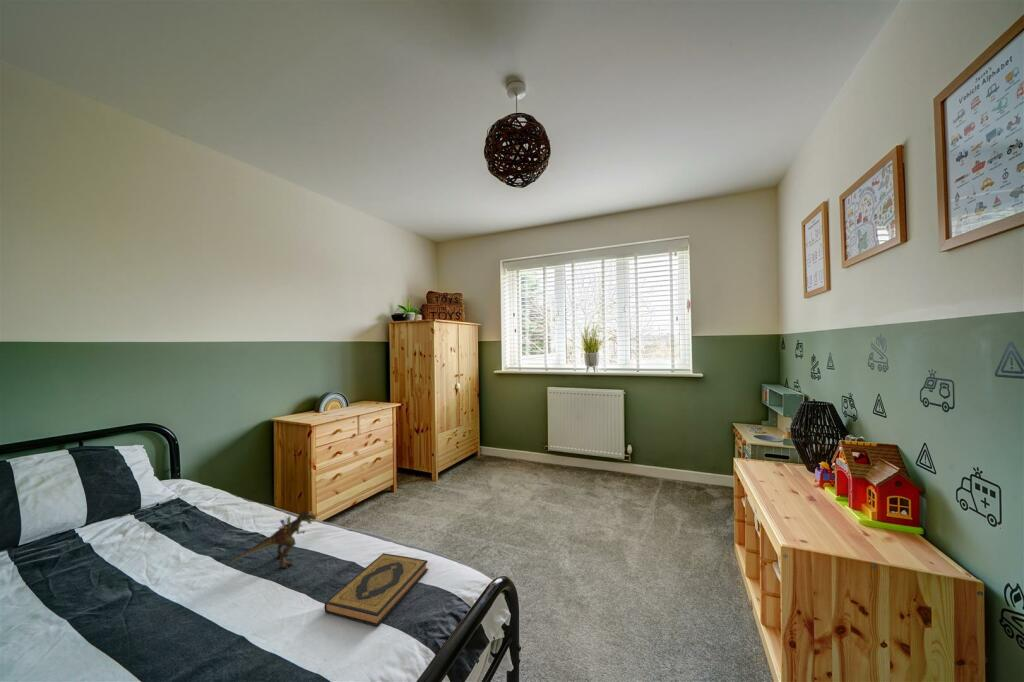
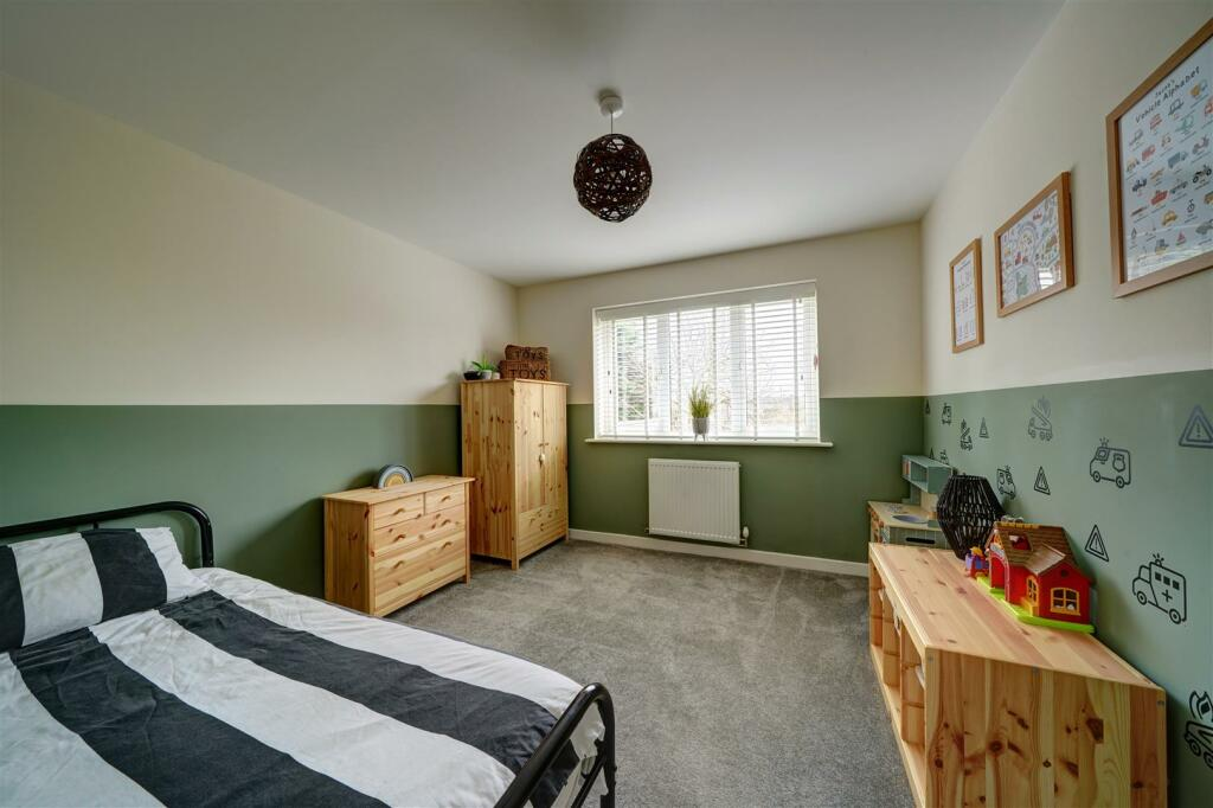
- hardback book [324,552,429,627]
- dinosaur toy [224,510,318,569]
